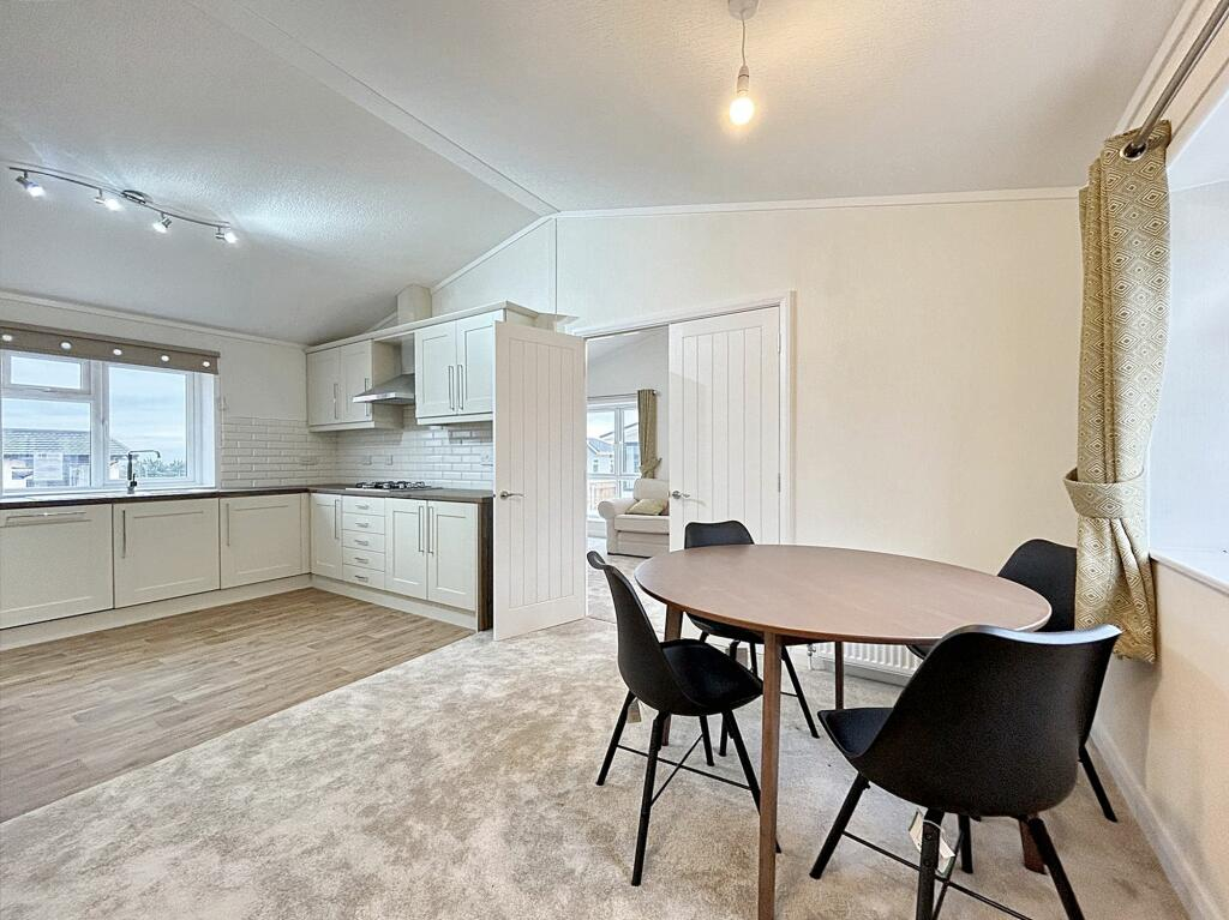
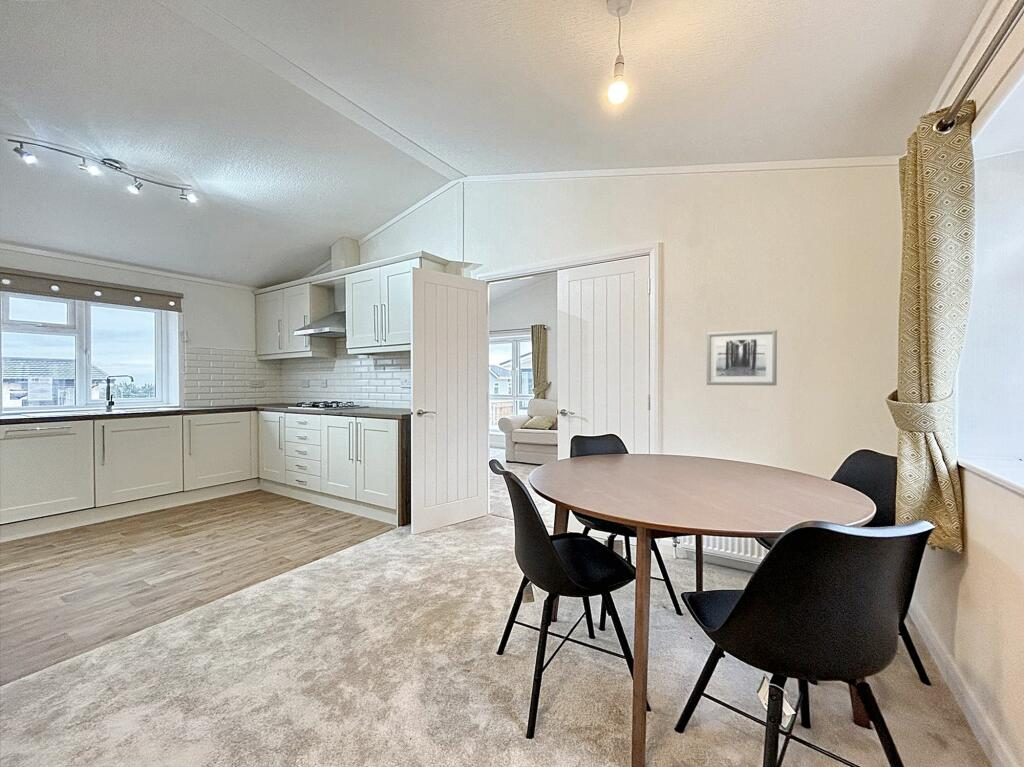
+ wall art [705,328,778,387]
